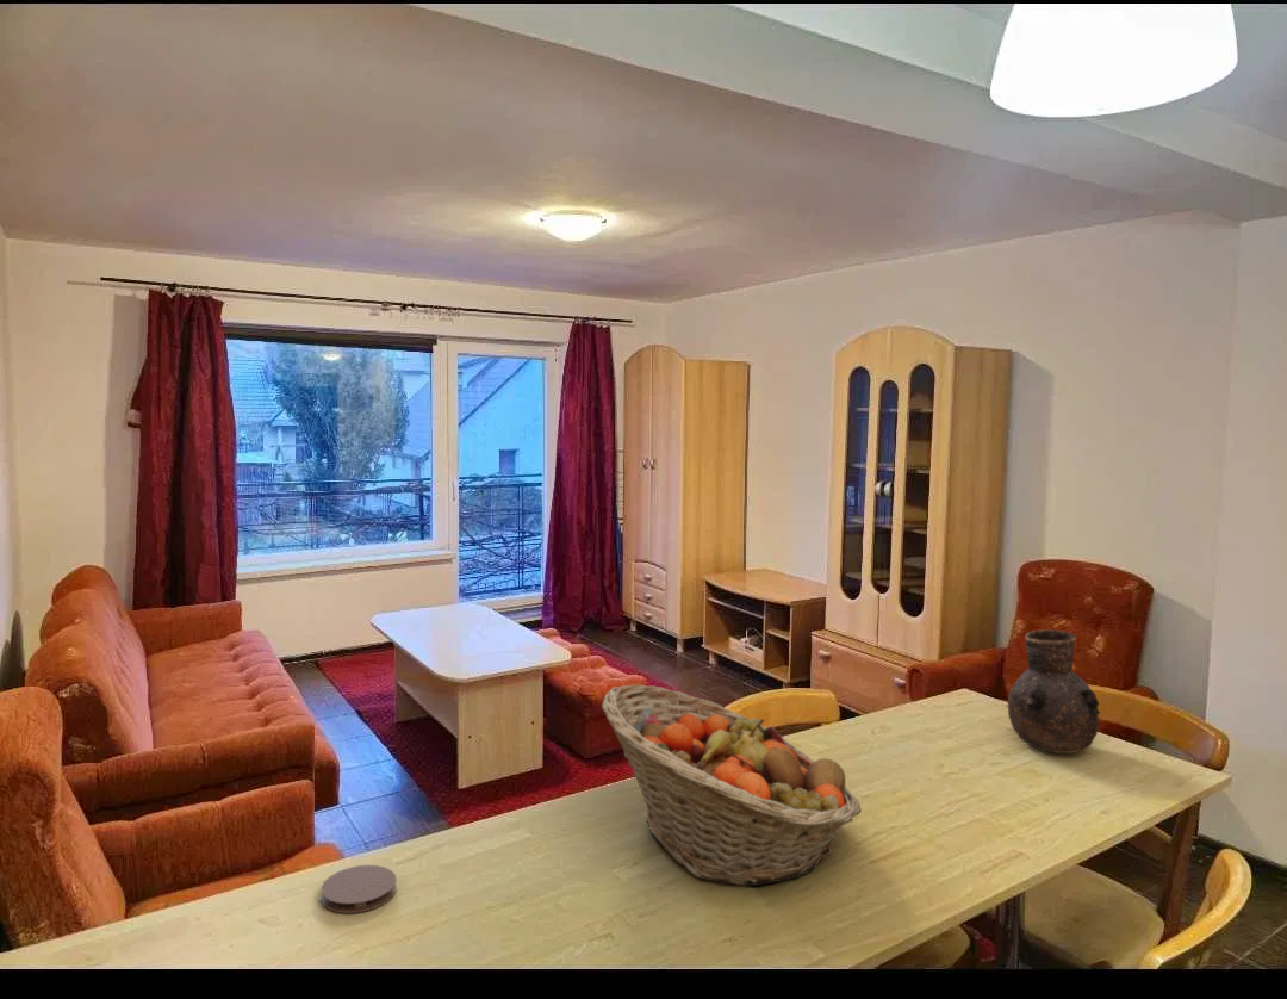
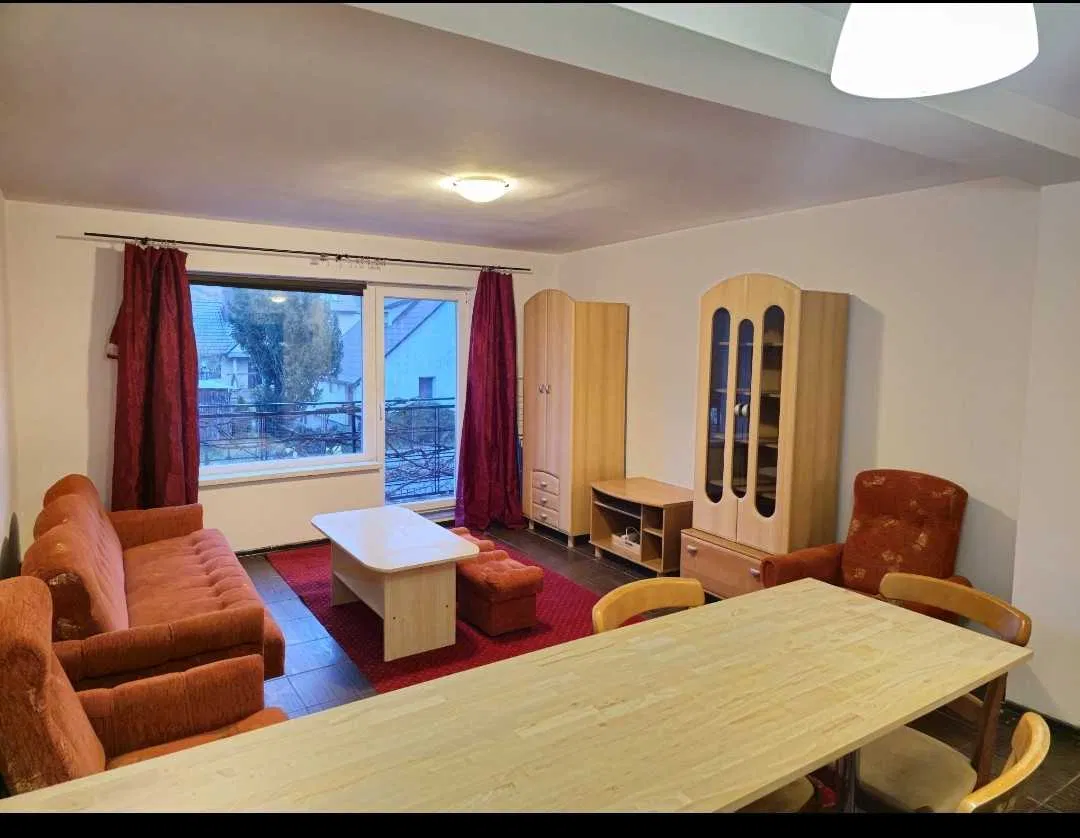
- coaster [321,864,398,914]
- fruit basket [601,683,863,887]
- vase [1007,628,1101,755]
